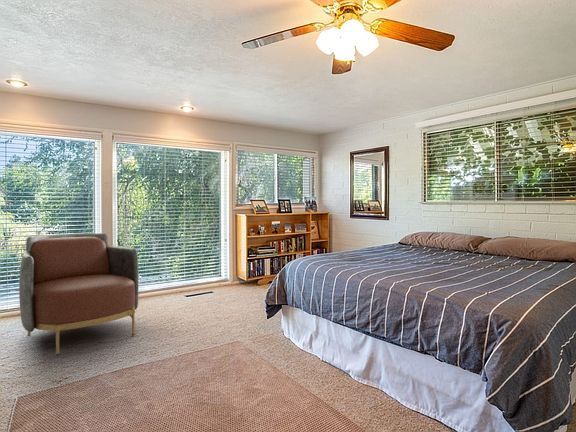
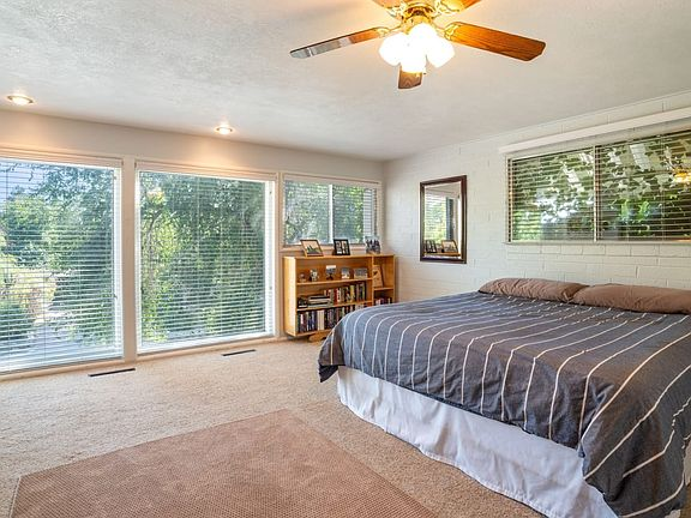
- armchair [18,232,139,356]
